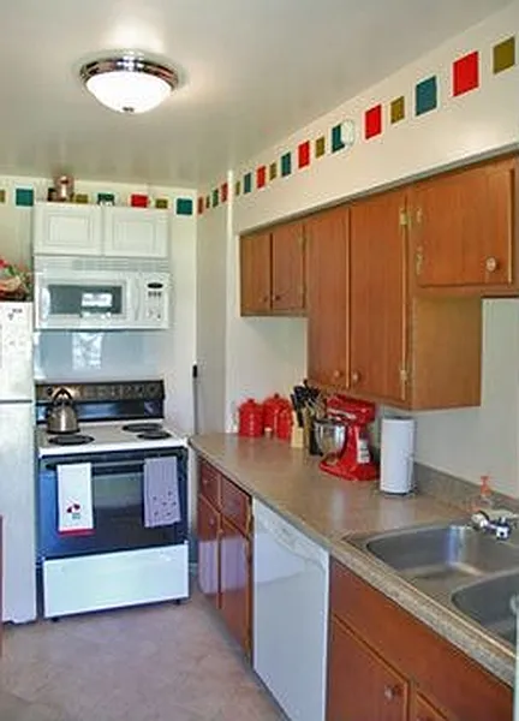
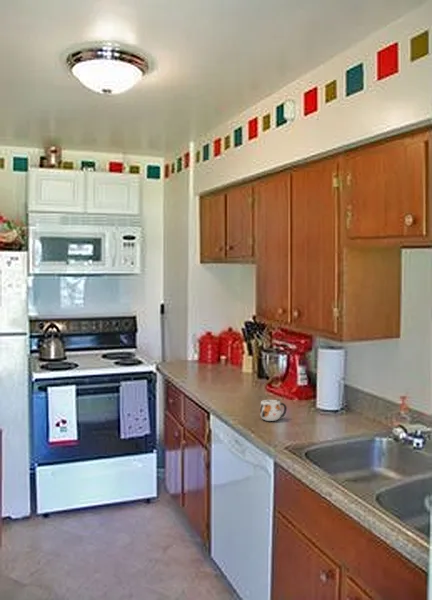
+ mug [259,399,288,422]
